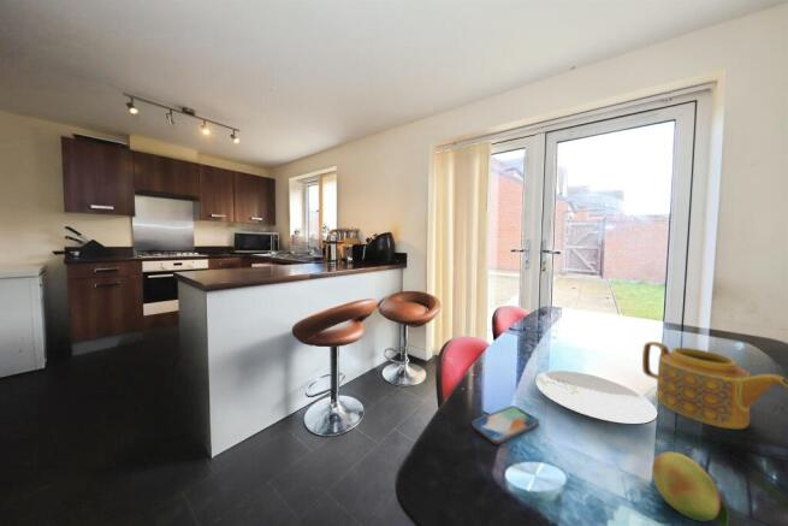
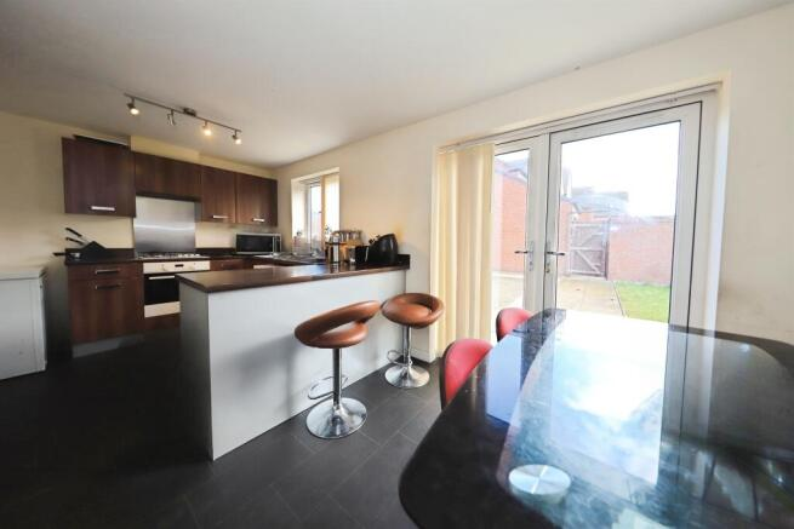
- teapot [641,341,788,430]
- plate [534,370,659,426]
- fruit [651,451,730,526]
- smartphone [470,404,540,445]
